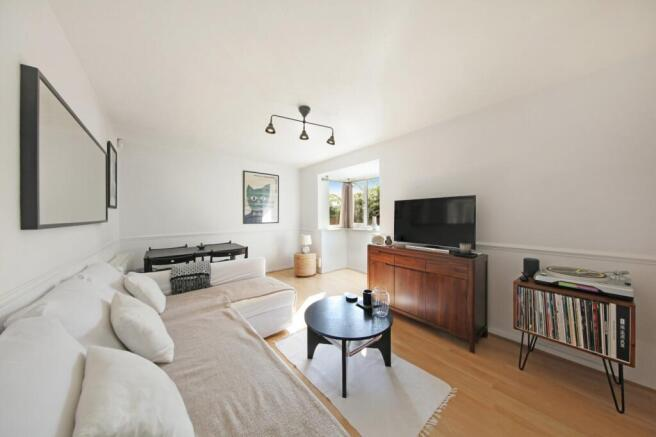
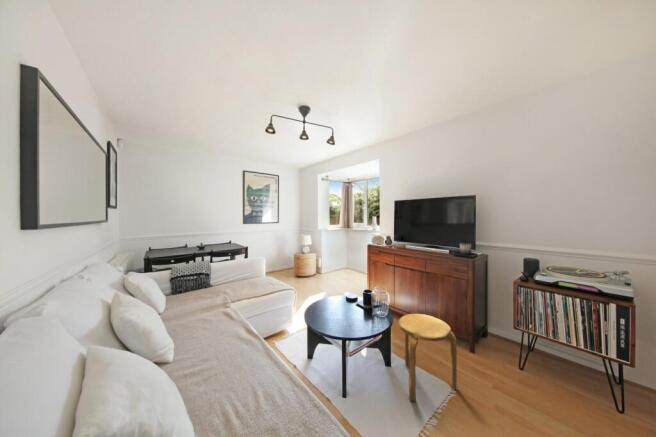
+ stool [397,313,458,403]
